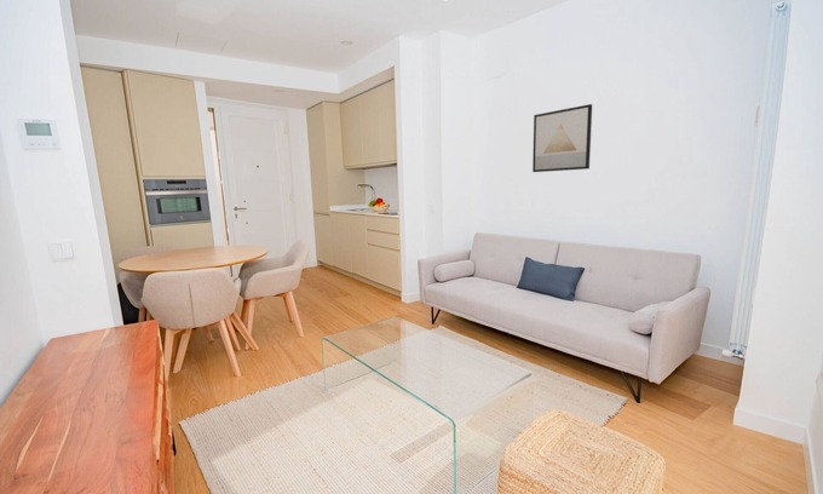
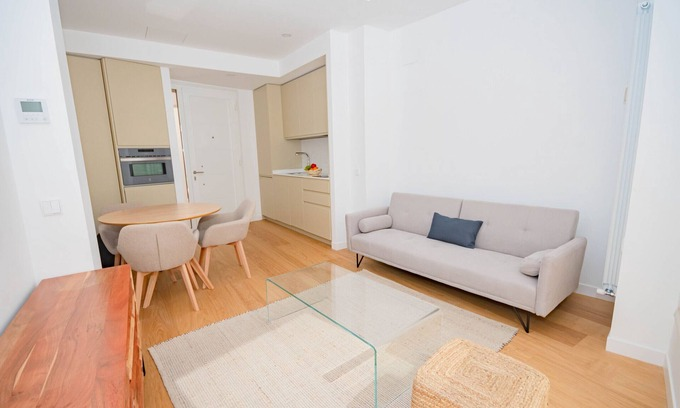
- wall art [531,103,593,173]
